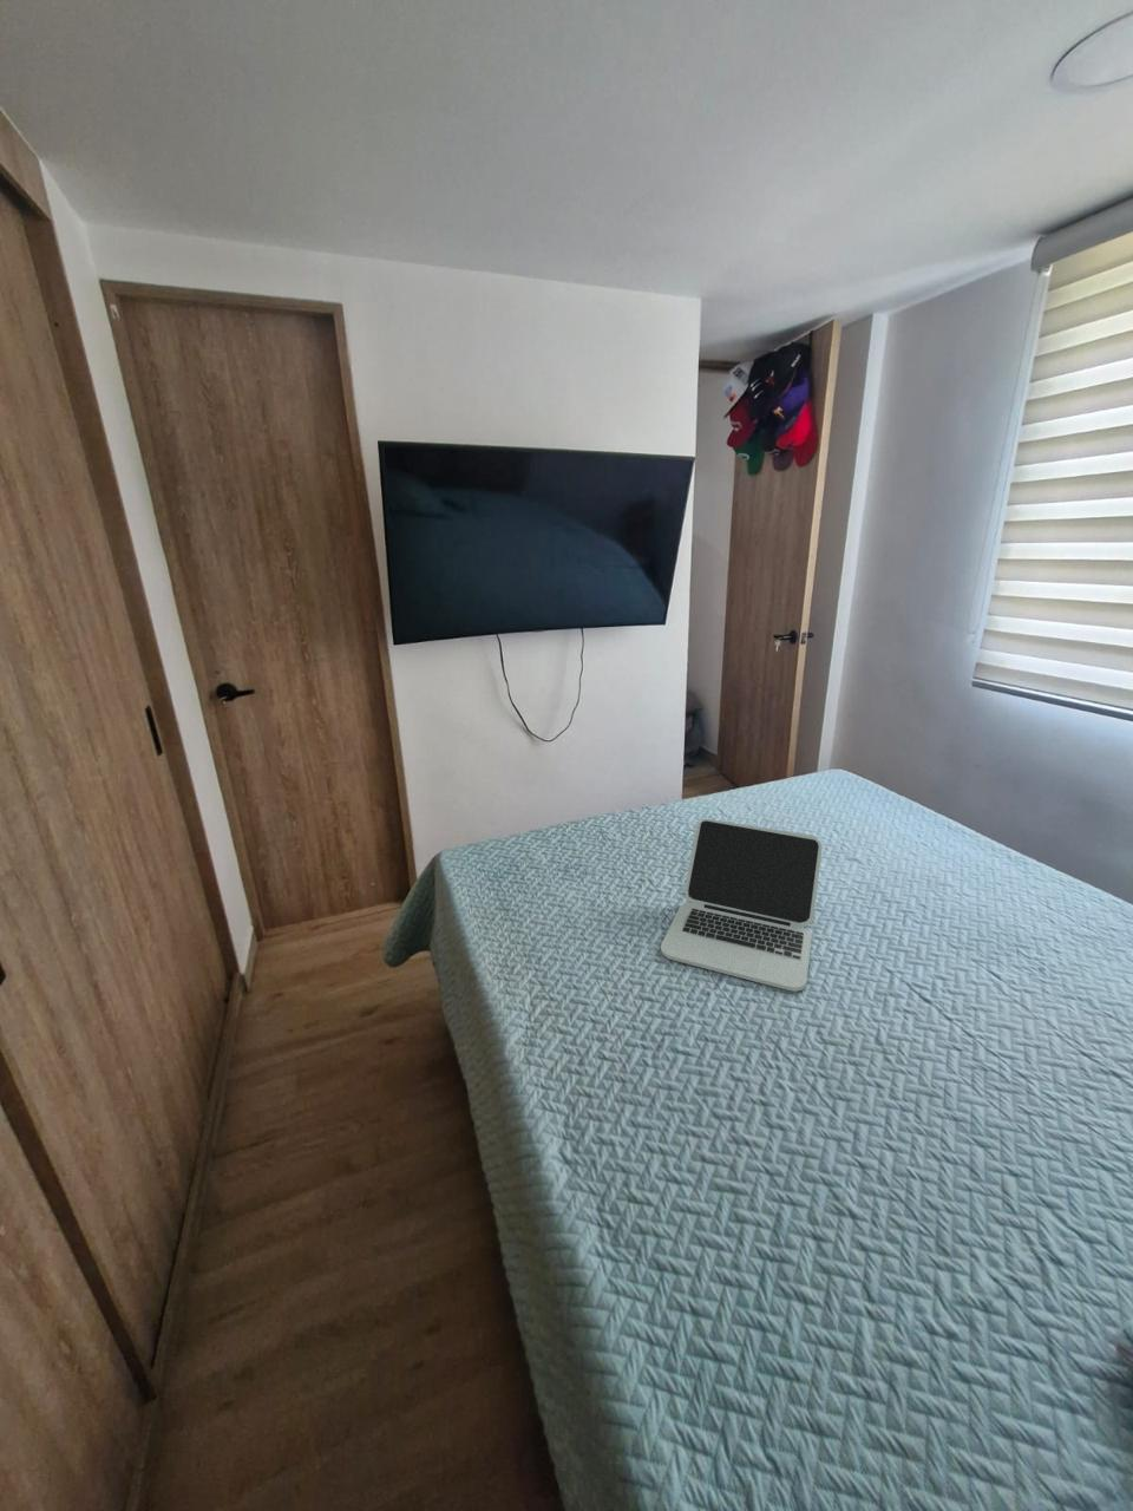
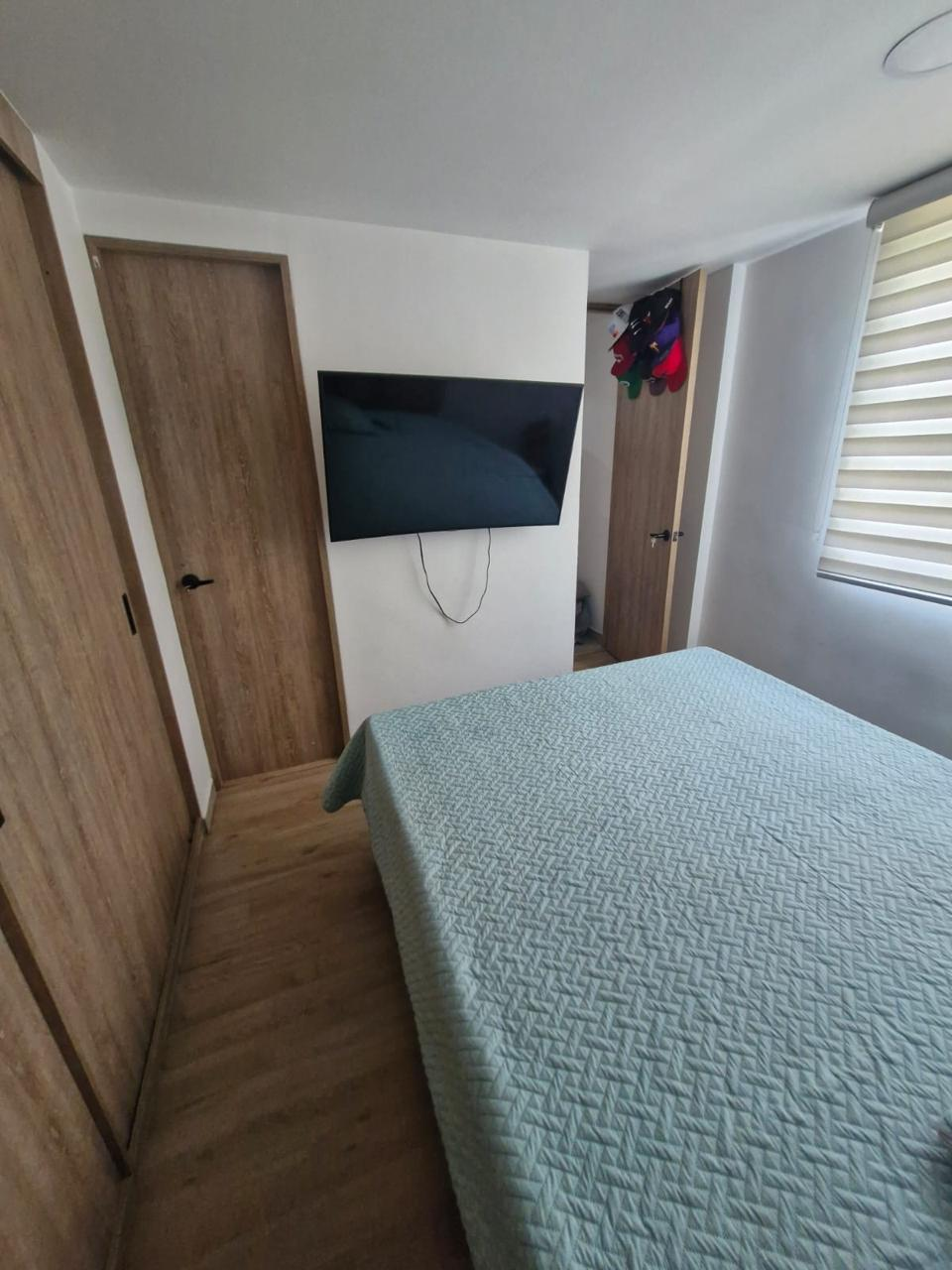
- laptop [659,819,822,992]
